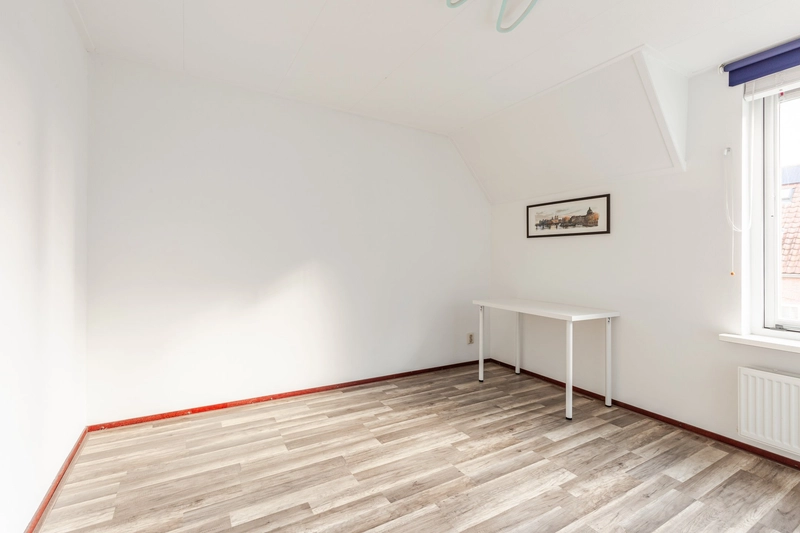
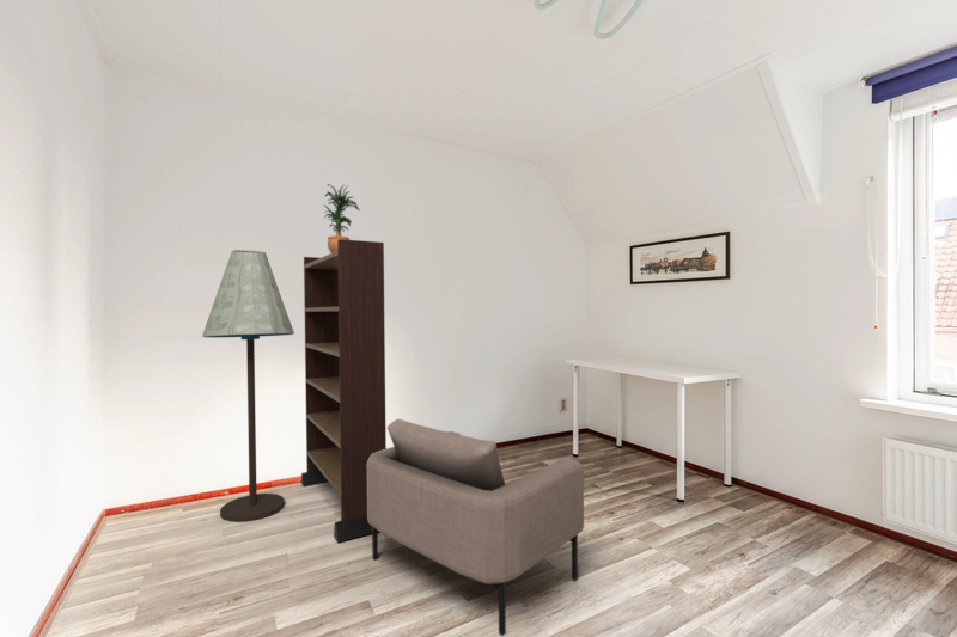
+ floor lamp [201,249,295,523]
+ armchair [367,418,585,637]
+ potted plant [323,183,361,253]
+ bookshelf [300,239,388,544]
